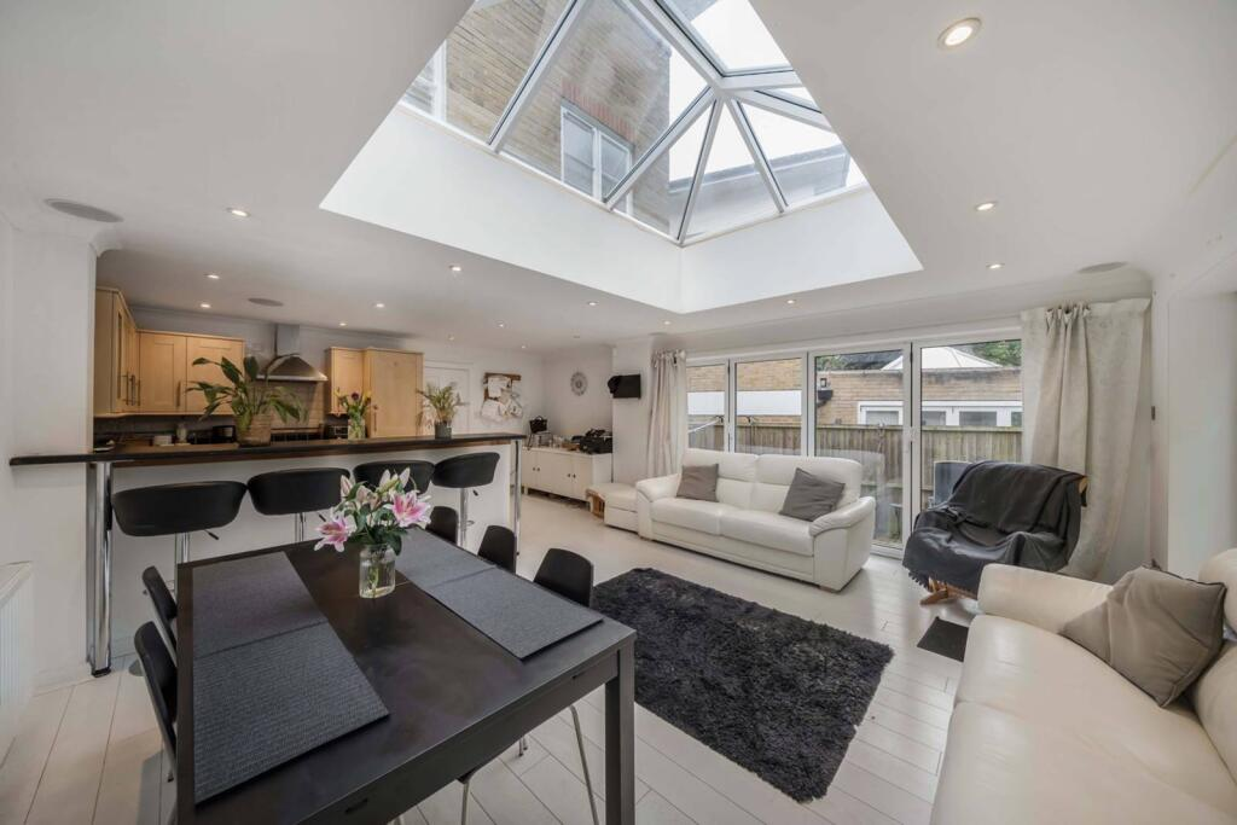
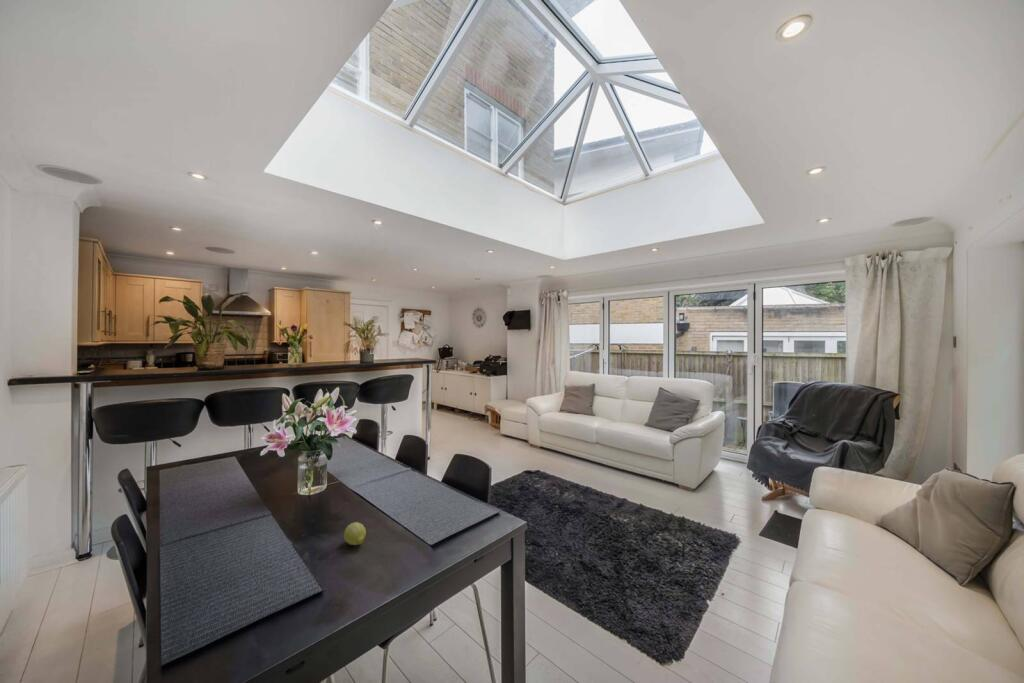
+ fruit [343,521,367,546]
